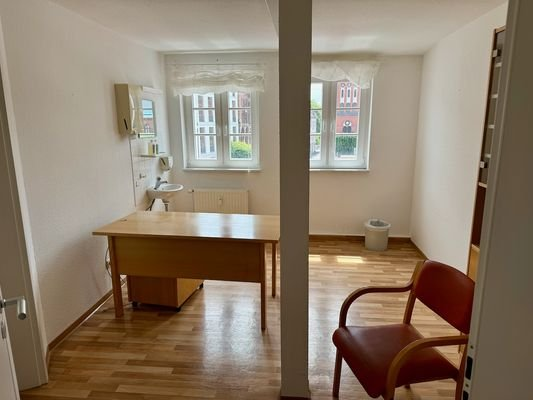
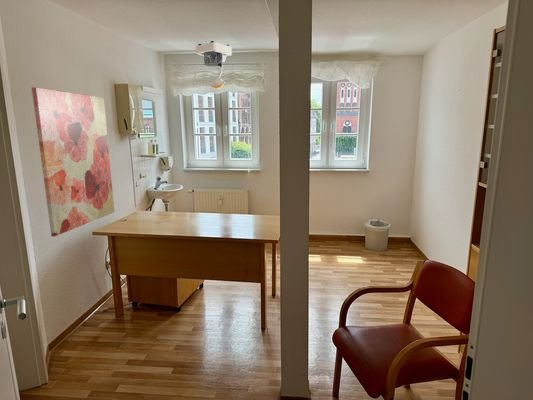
+ wall art [31,86,115,237]
+ ceiling light [195,40,233,90]
